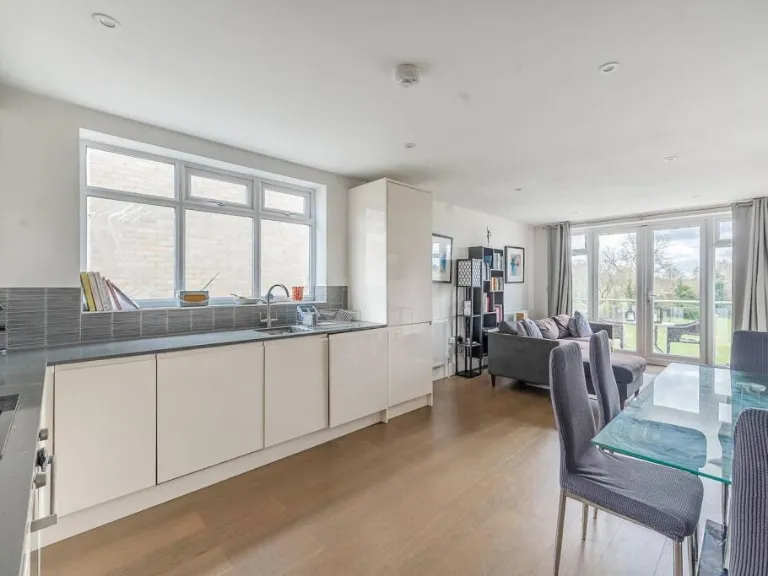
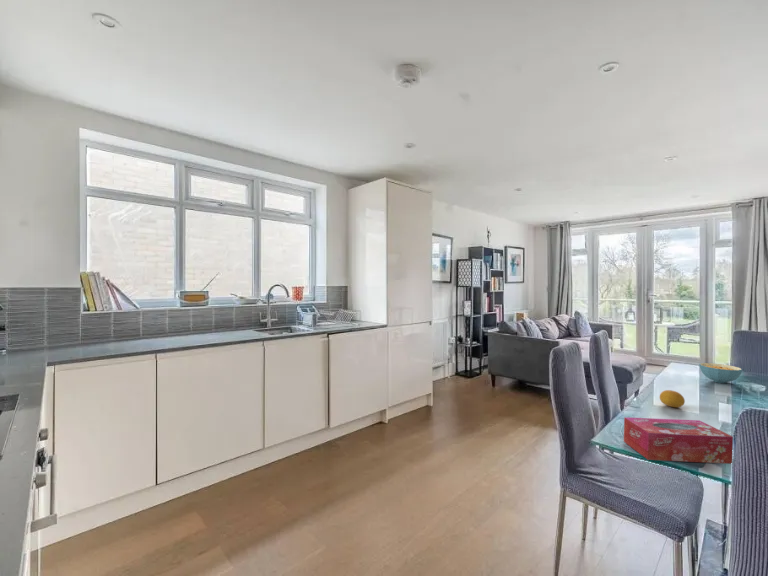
+ cereal bowl [698,362,743,384]
+ tissue box [623,416,734,465]
+ fruit [659,389,686,408]
